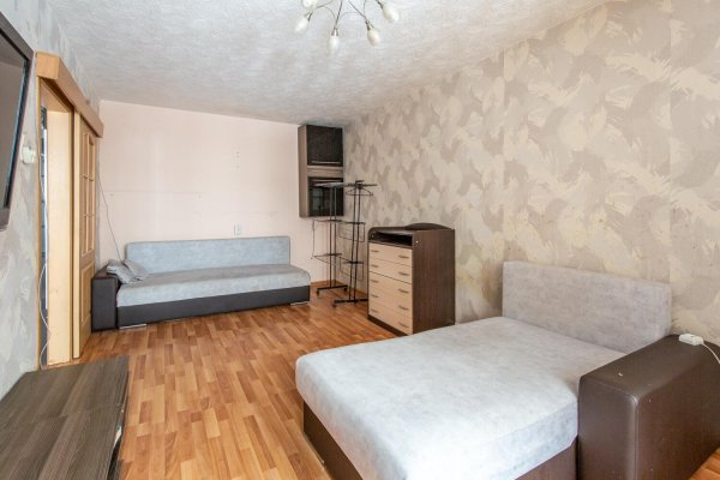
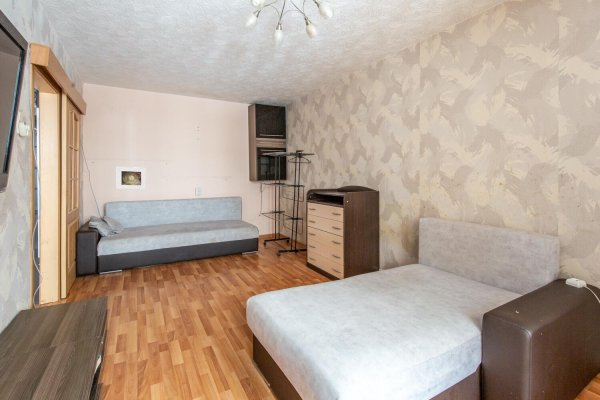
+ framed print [116,166,147,190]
